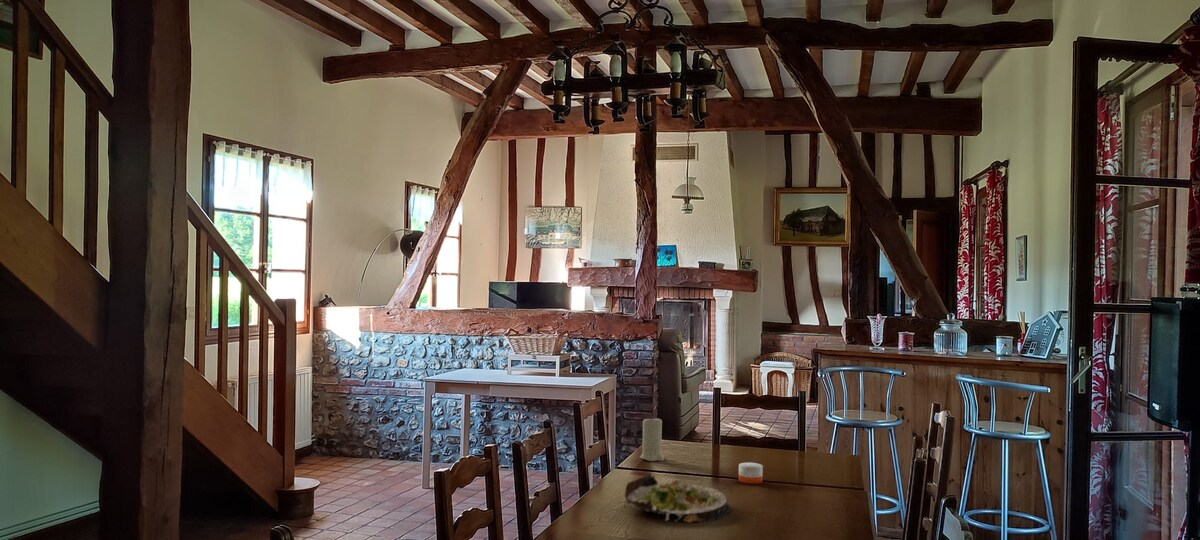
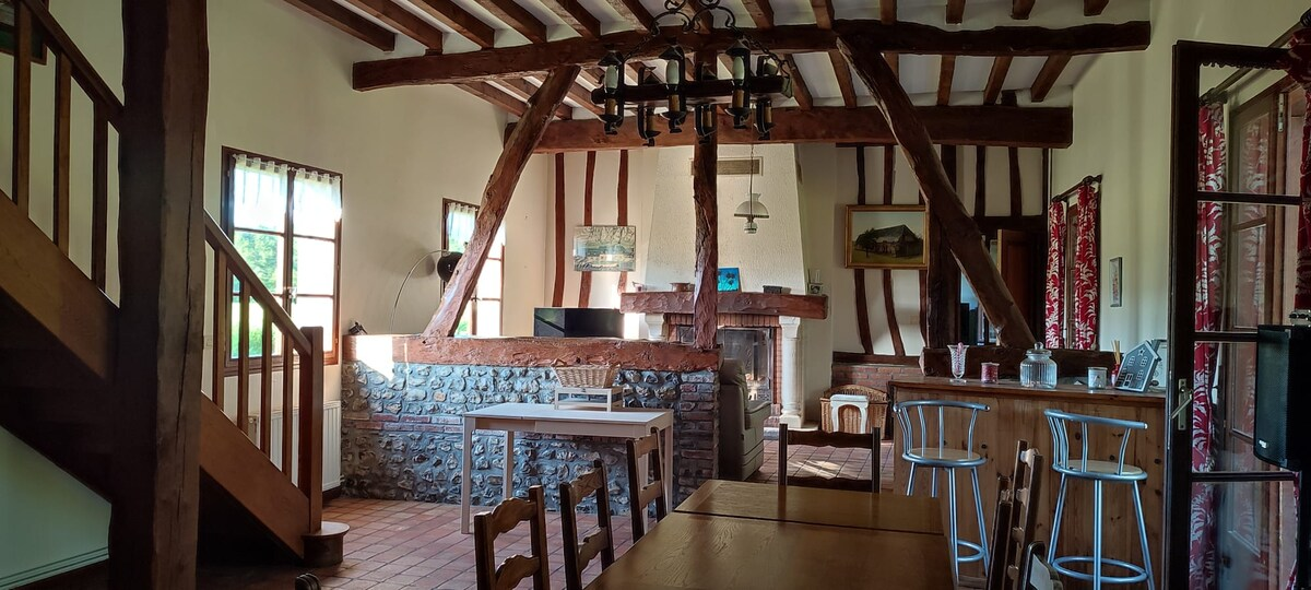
- candle [738,461,764,485]
- salad plate [624,473,731,524]
- candle [639,415,665,462]
